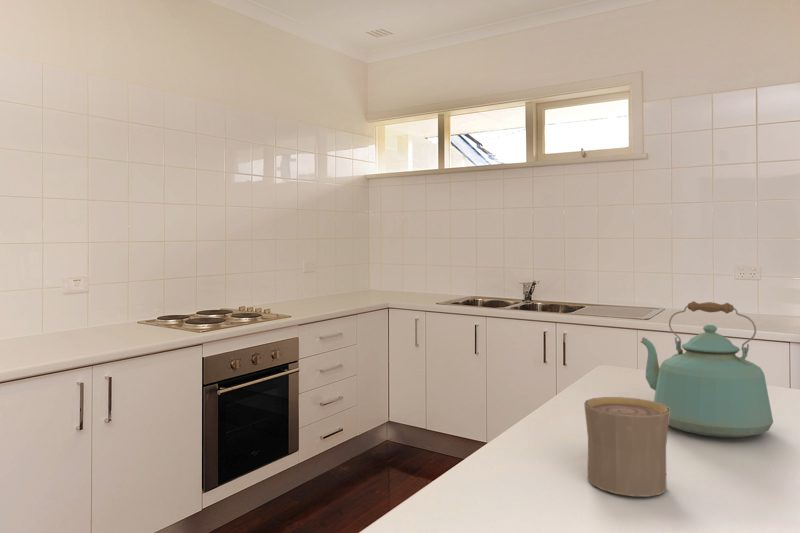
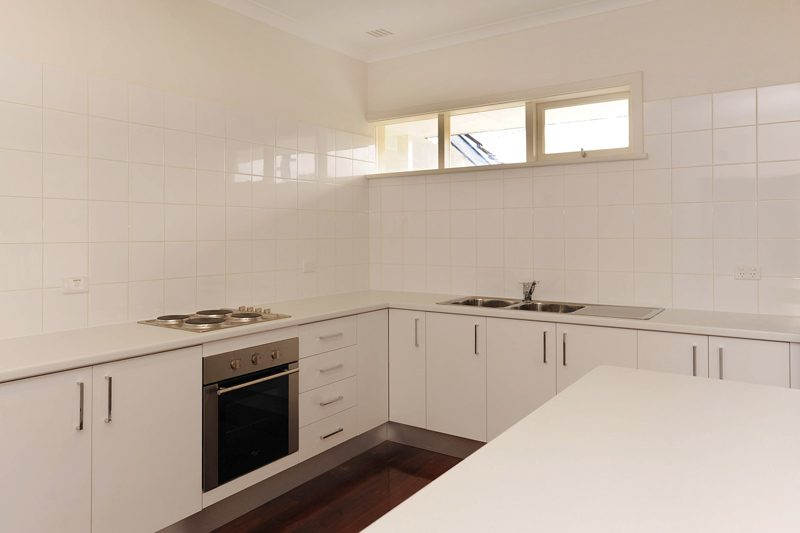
- cup [583,396,670,497]
- kettle [640,300,774,438]
